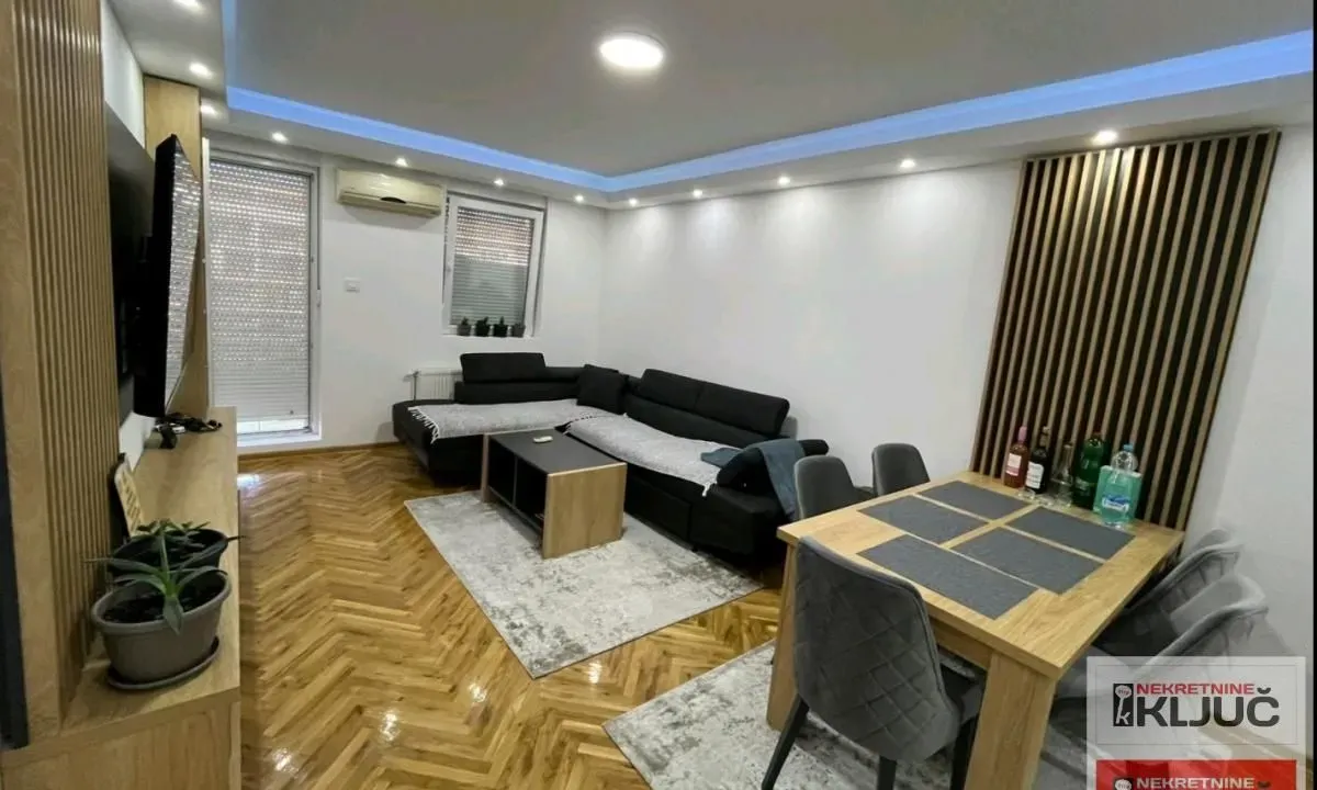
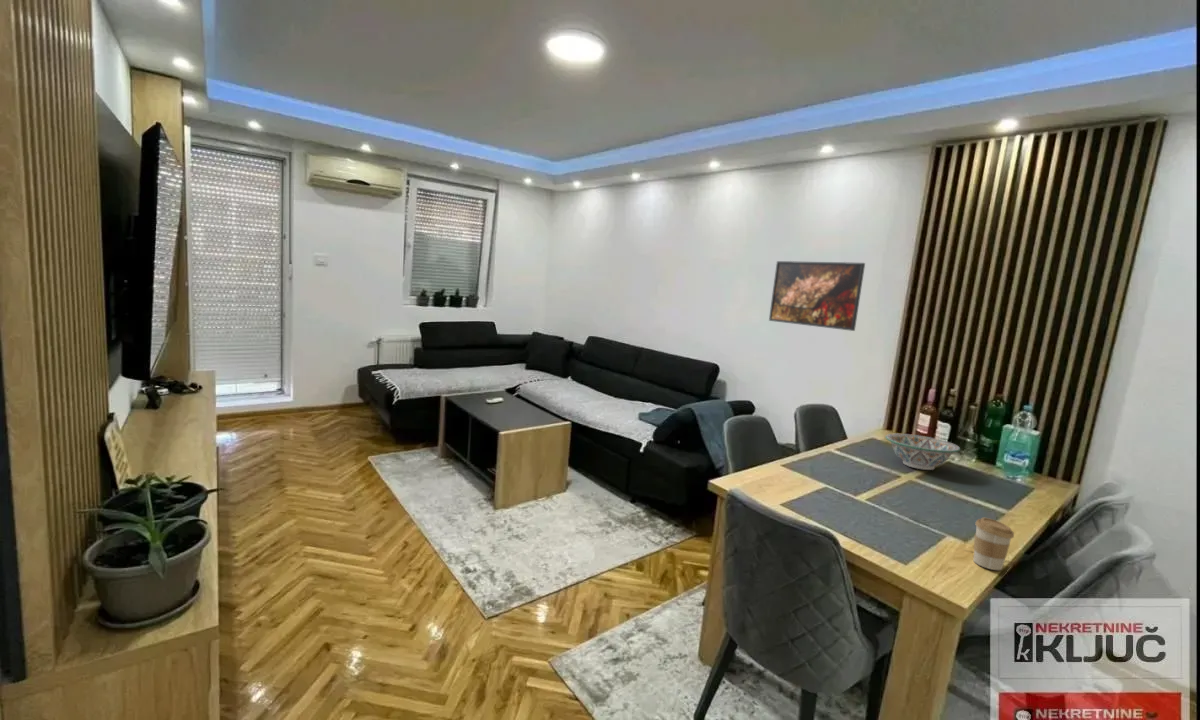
+ decorative bowl [884,433,961,471]
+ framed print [768,260,866,332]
+ coffee cup [972,517,1015,571]
